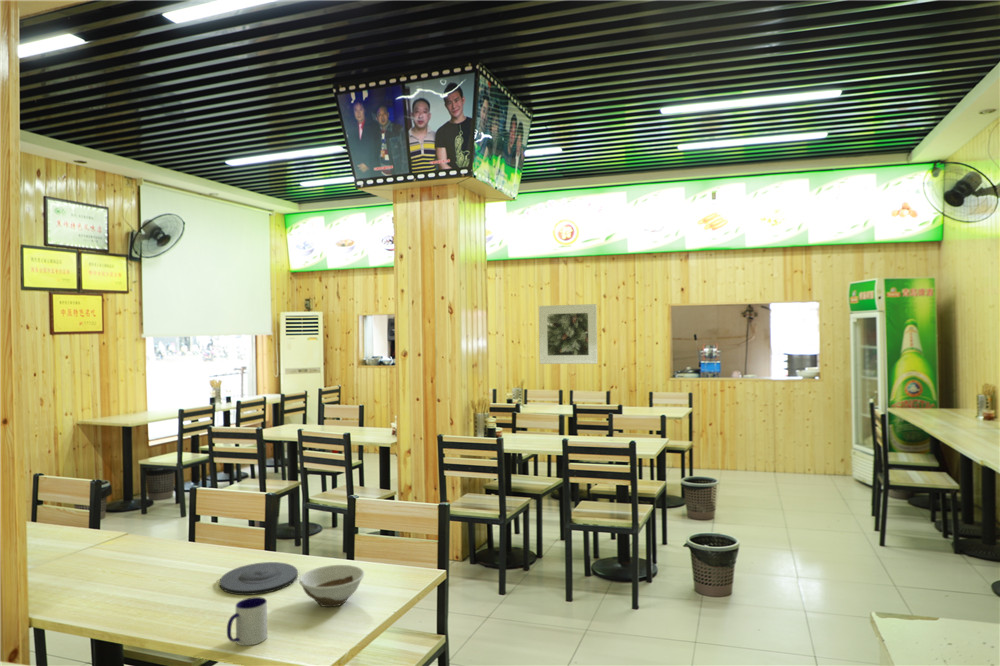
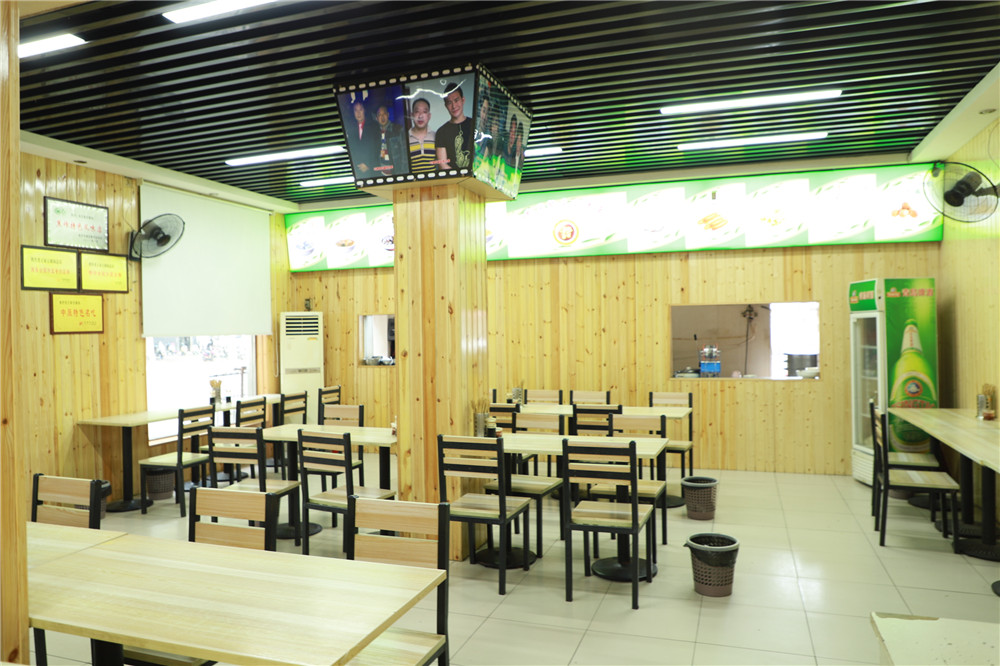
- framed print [538,303,598,365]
- plate [219,561,299,596]
- bowl [298,564,365,608]
- mug [226,596,268,646]
